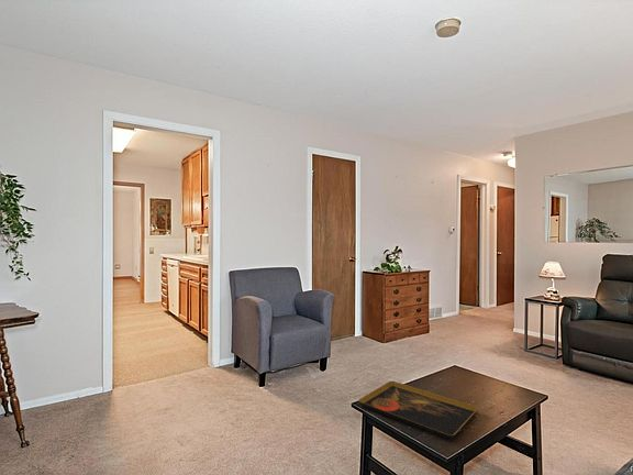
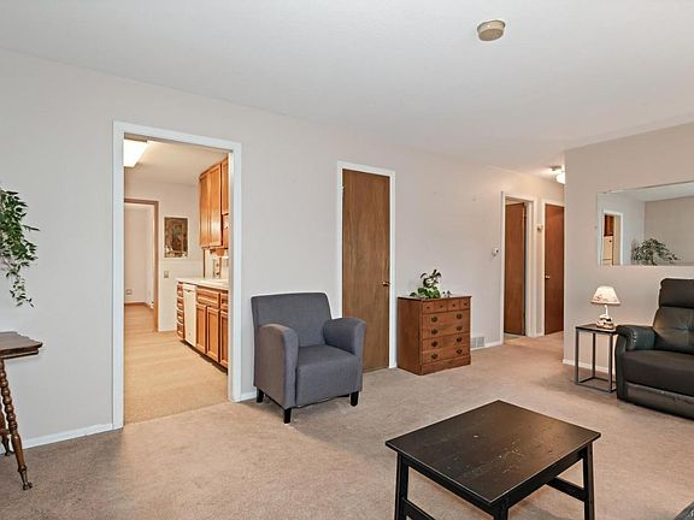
- decorative tray [357,380,479,441]
